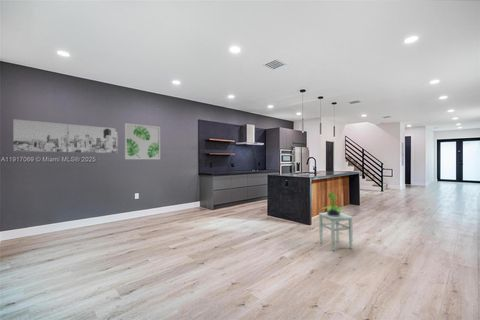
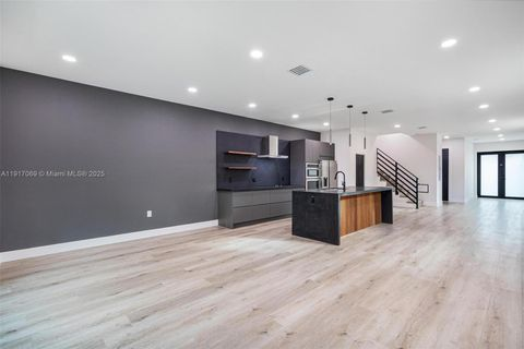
- potted plant [321,191,346,216]
- wall art [124,122,161,160]
- stool [318,212,354,251]
- wall art [12,118,119,154]
